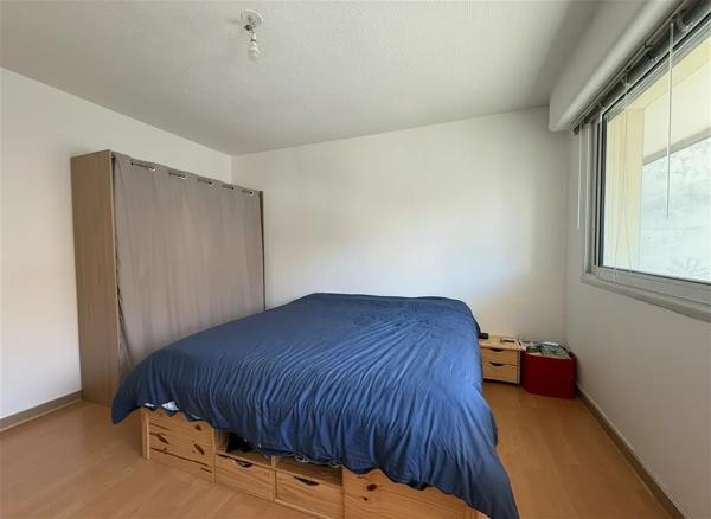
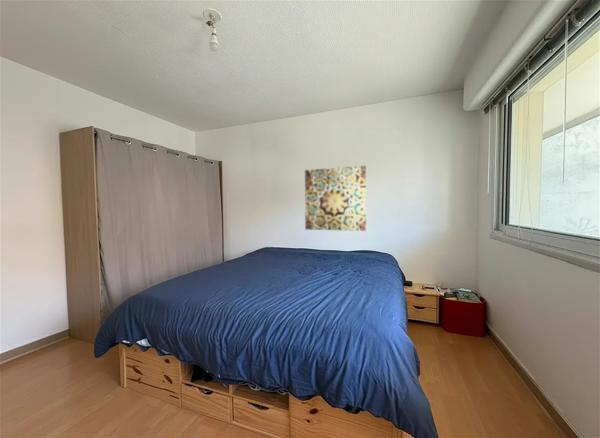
+ wall art [304,165,367,232]
